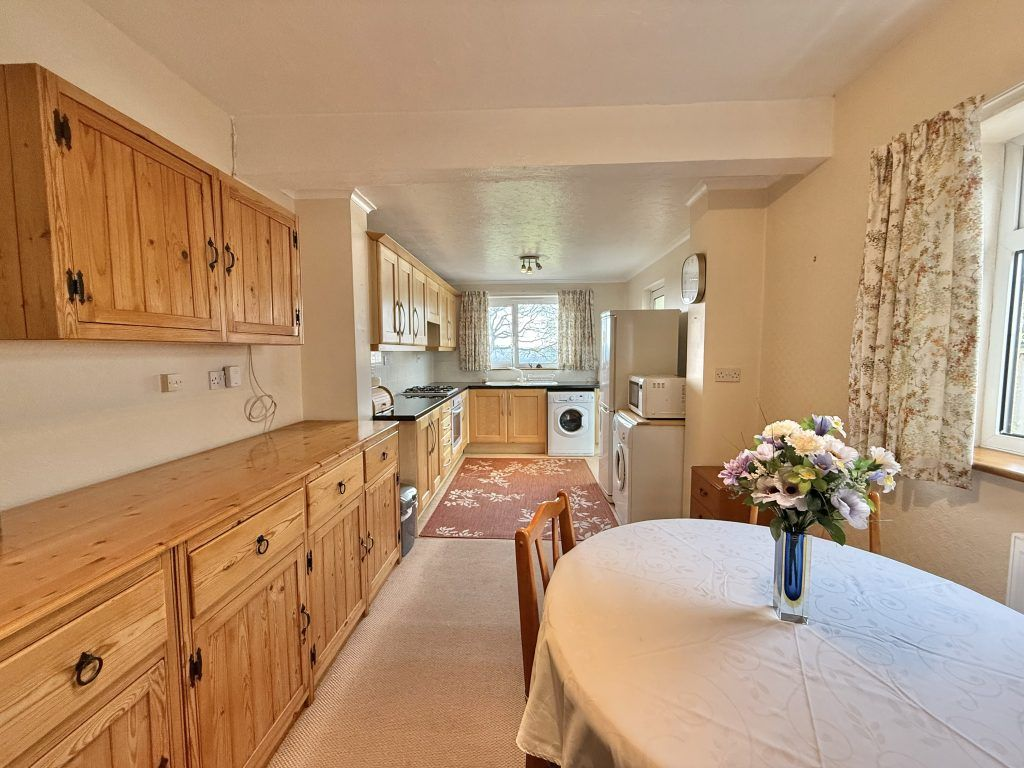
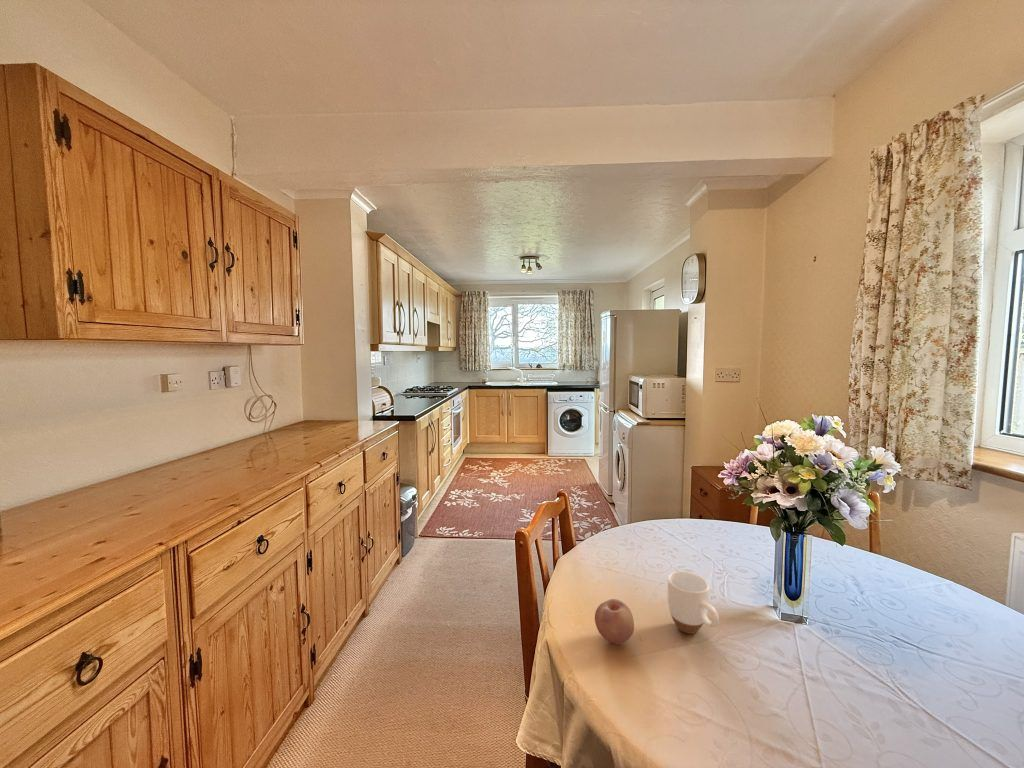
+ fruit [594,598,635,645]
+ mug [667,571,720,635]
